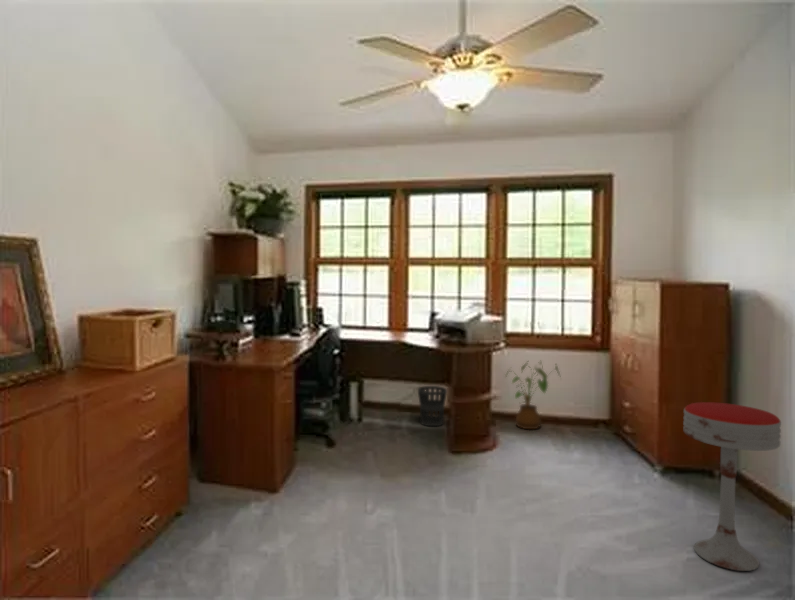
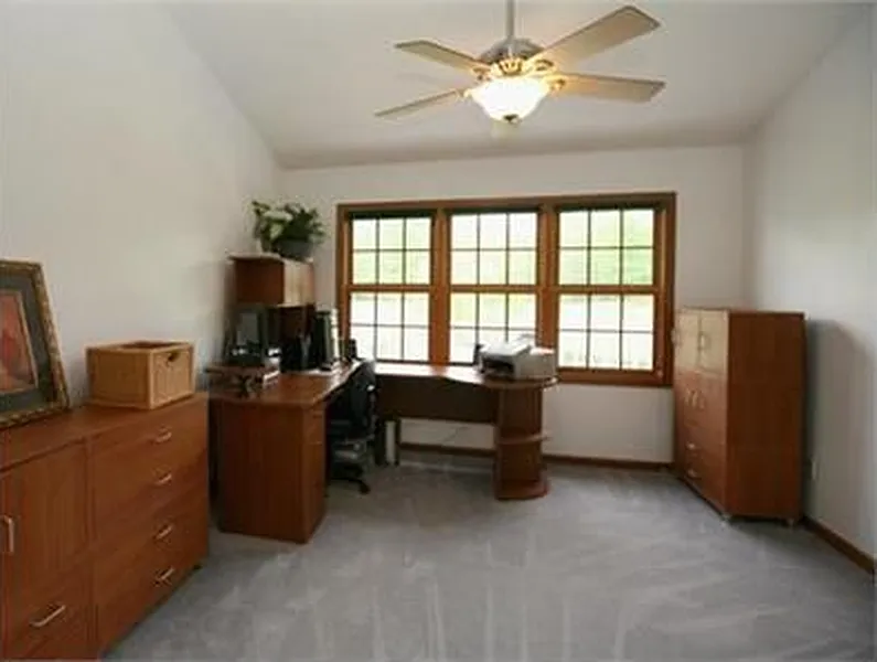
- house plant [504,360,562,430]
- bar stool [682,401,782,572]
- wastebasket [417,385,448,427]
